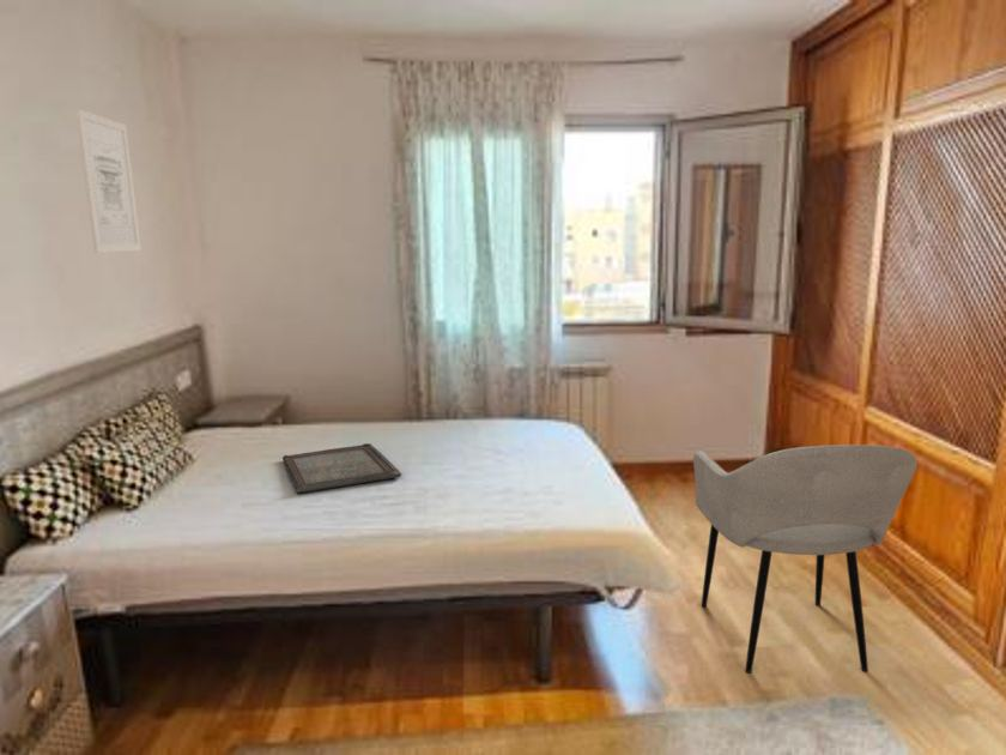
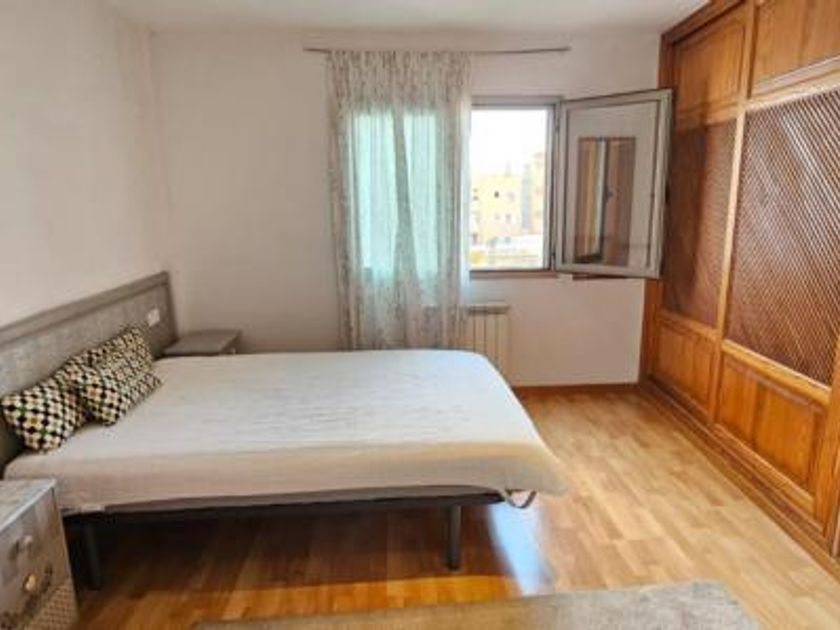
- serving tray [281,442,402,495]
- armchair [692,443,919,675]
- wall art [74,108,143,254]
